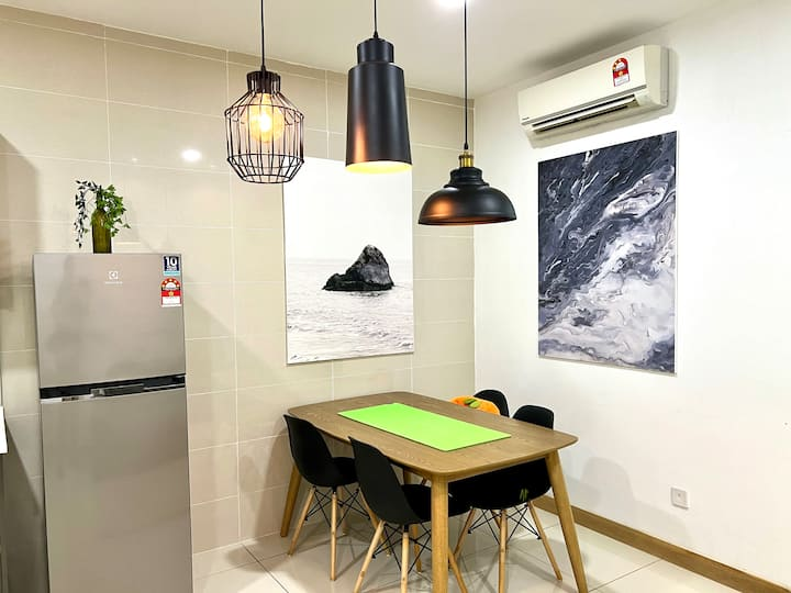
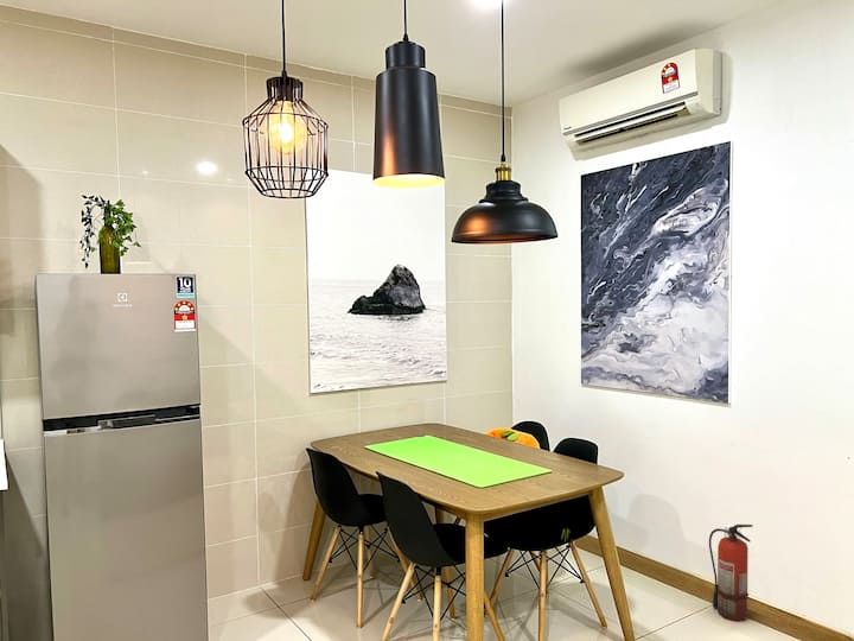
+ fire extinguisher [708,523,754,622]
